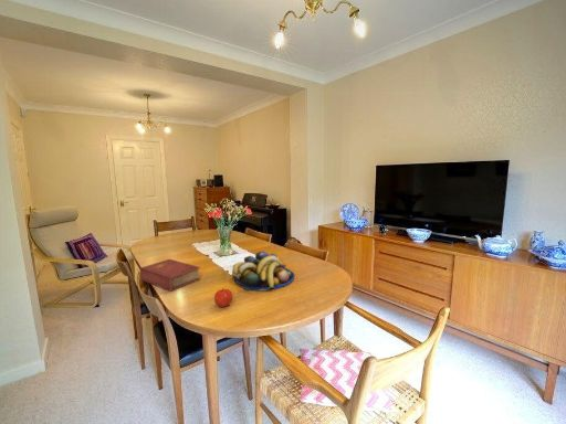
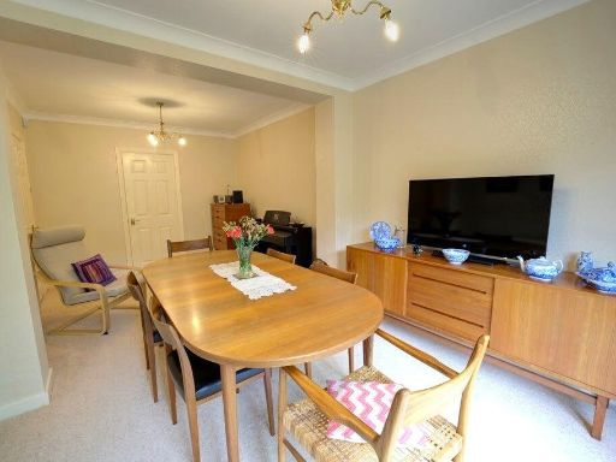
- book [139,258,201,293]
- fruit bowl [231,251,295,292]
- apple [213,287,233,308]
